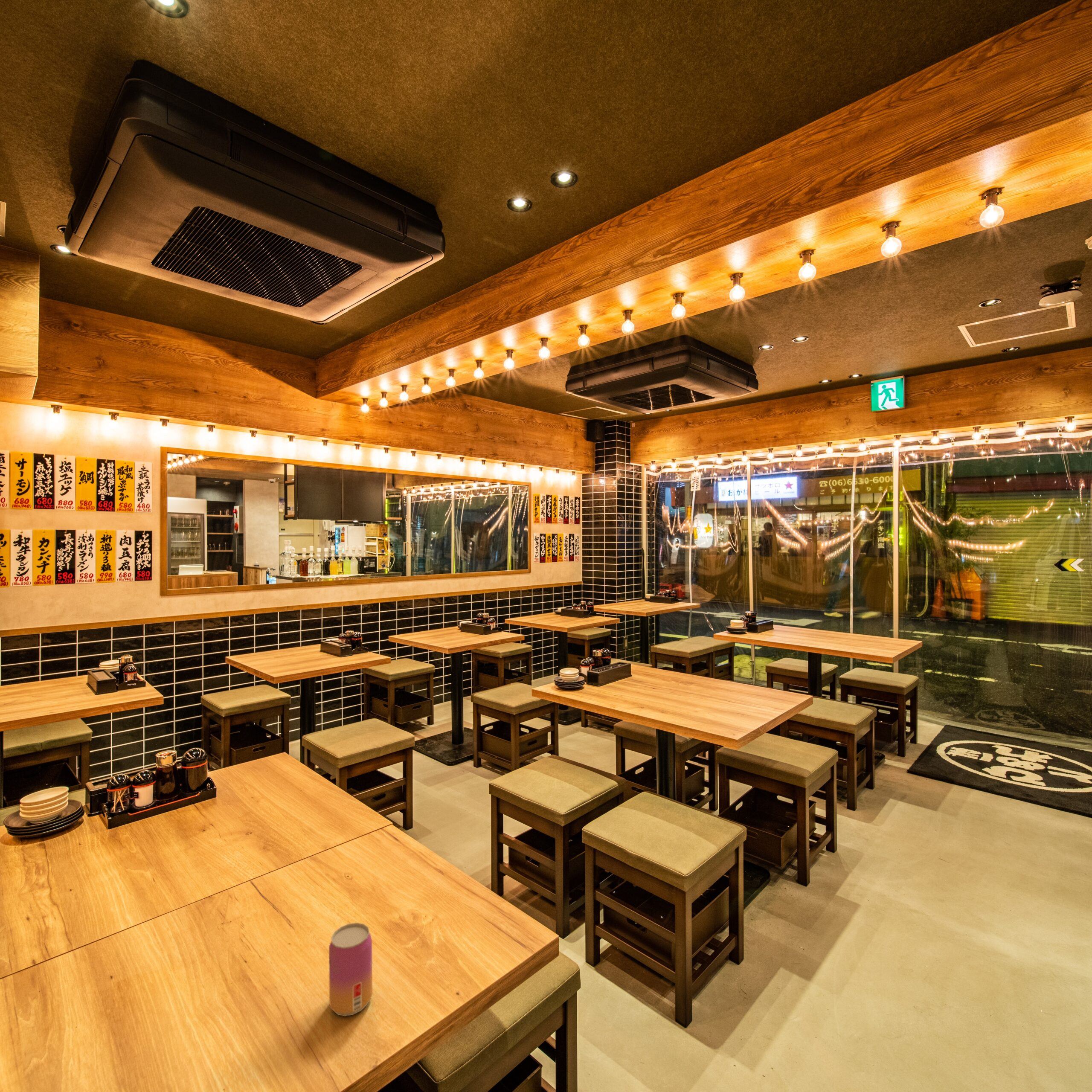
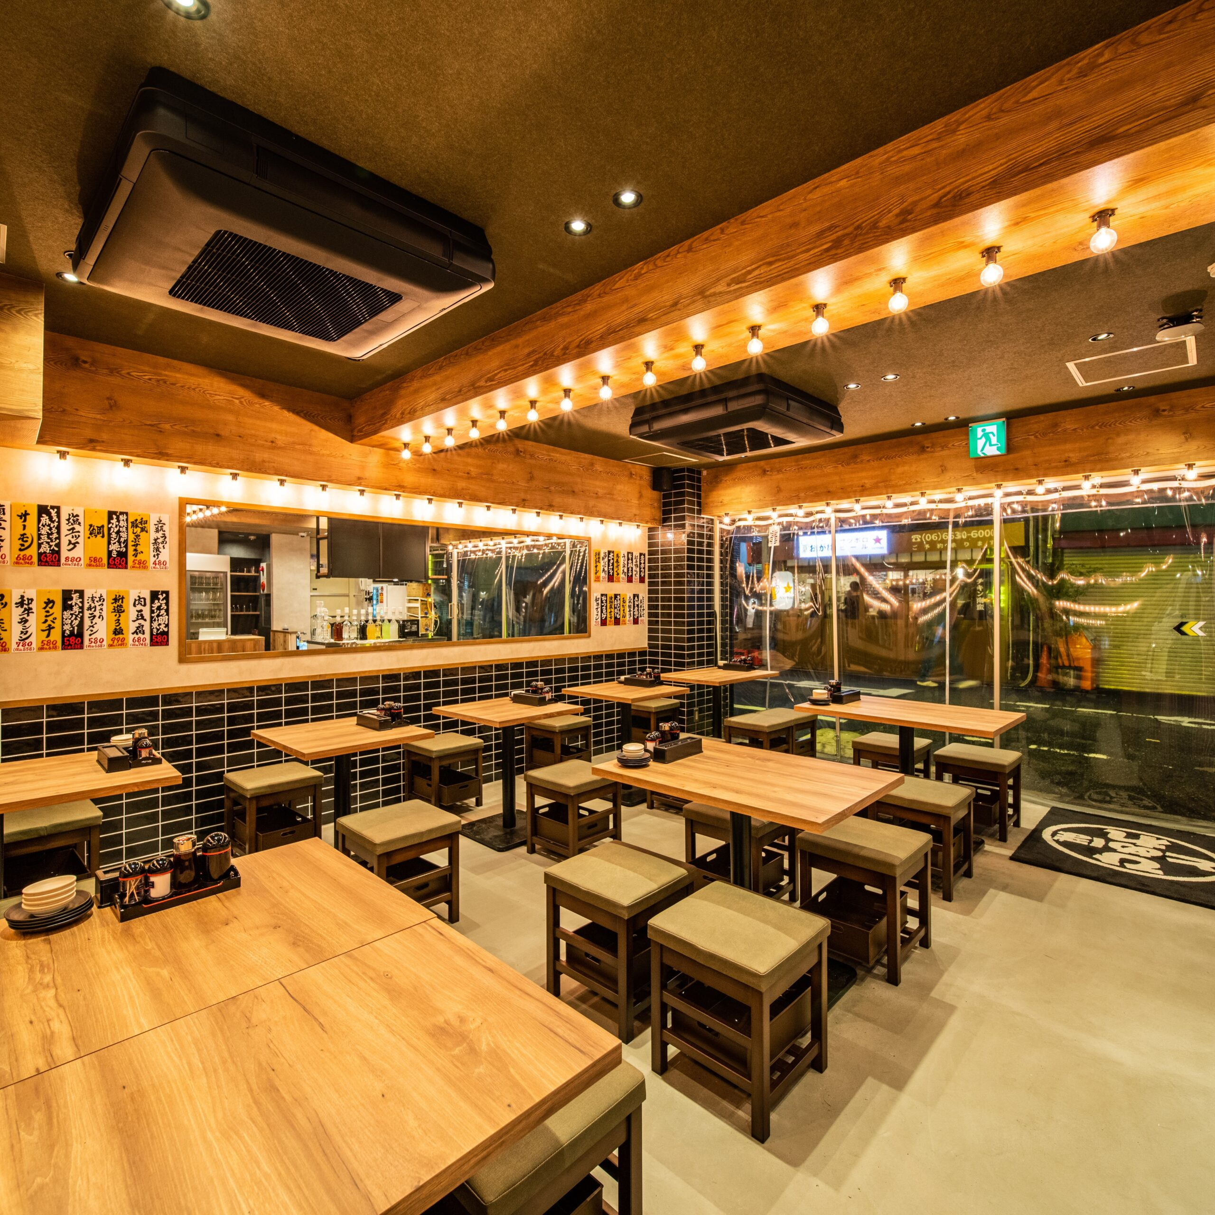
- beverage can [328,922,373,1016]
